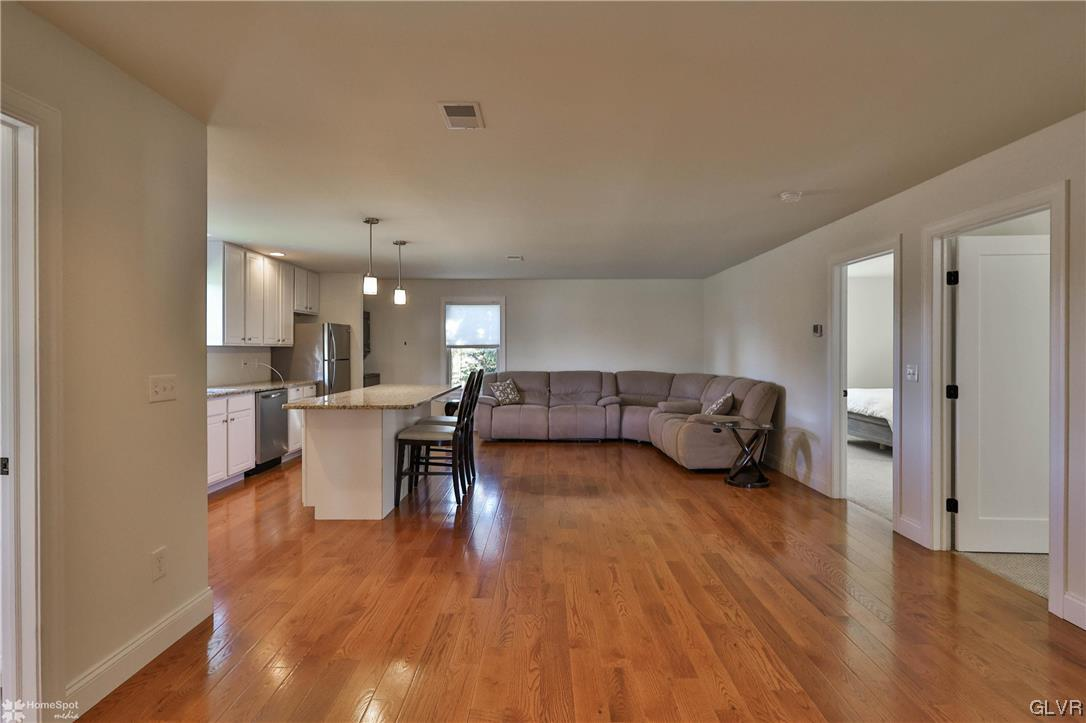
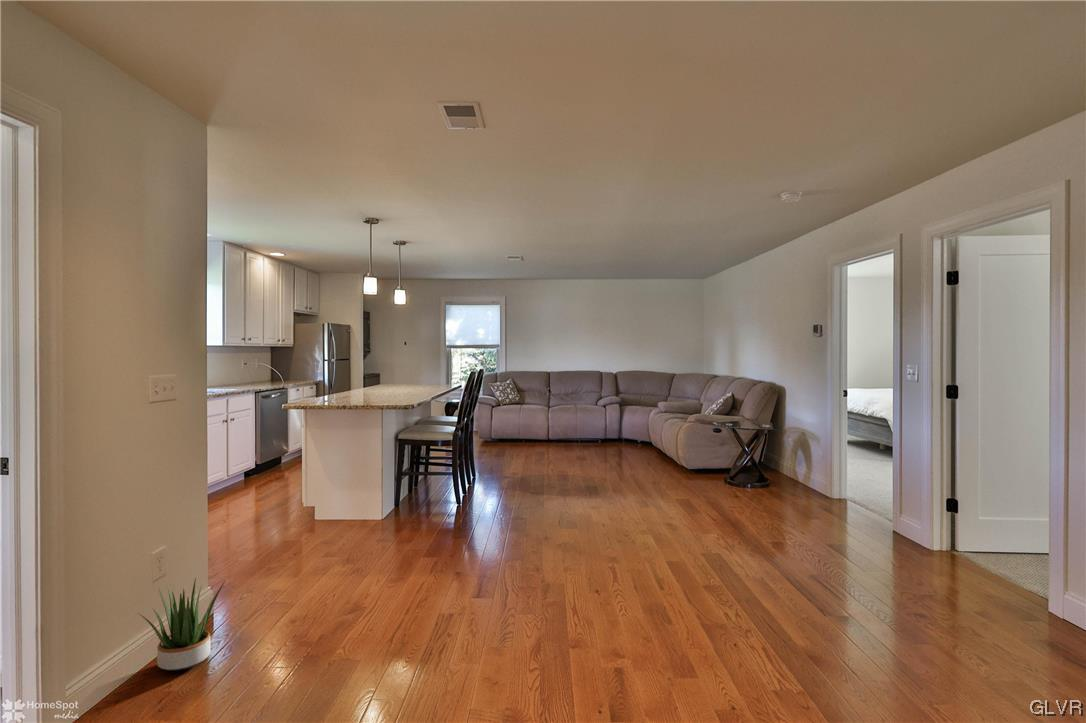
+ potted plant [137,577,226,672]
